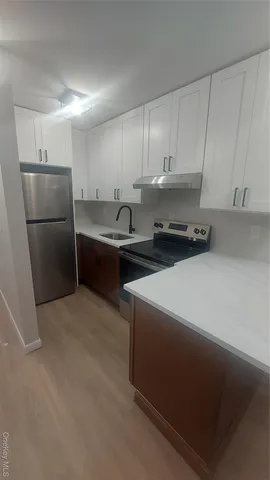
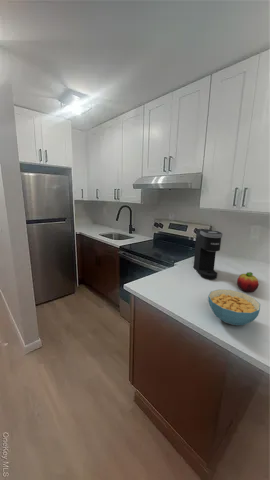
+ fruit [236,271,260,293]
+ coffee maker [193,228,223,280]
+ cereal bowl [207,288,261,326]
